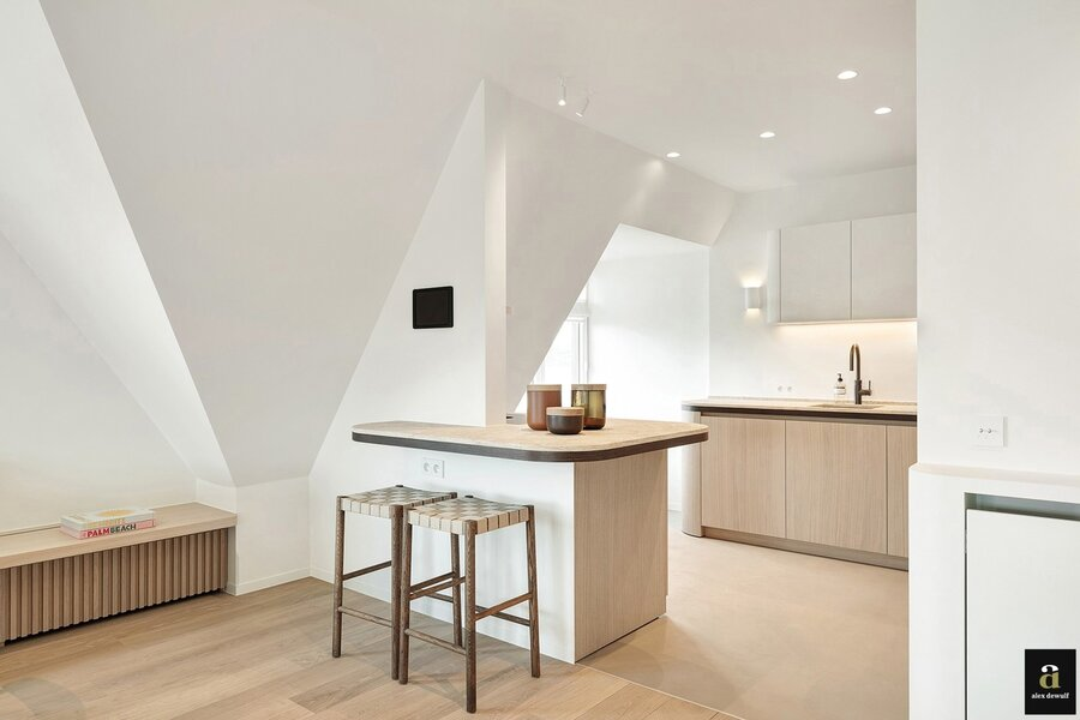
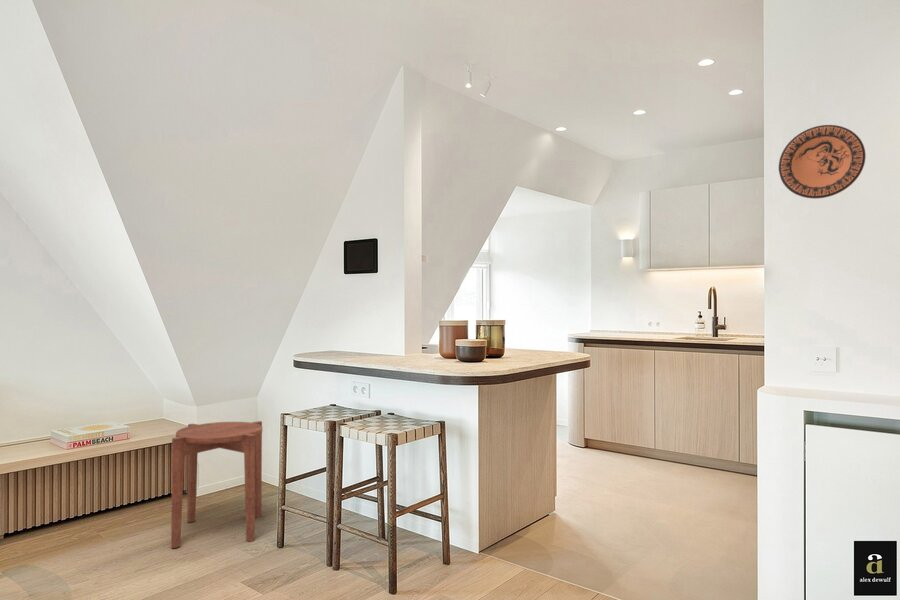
+ decorative plate [778,124,867,200]
+ side table [170,420,263,549]
